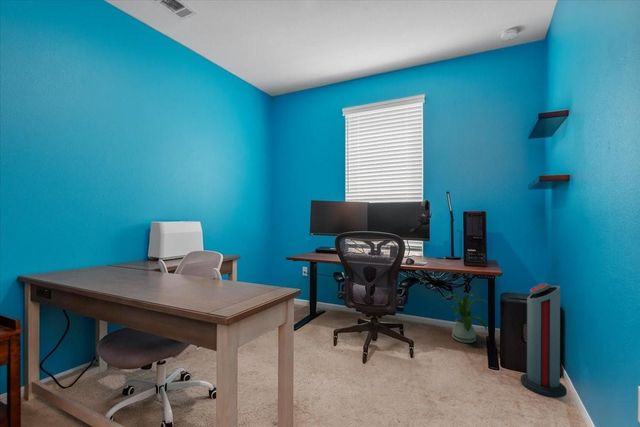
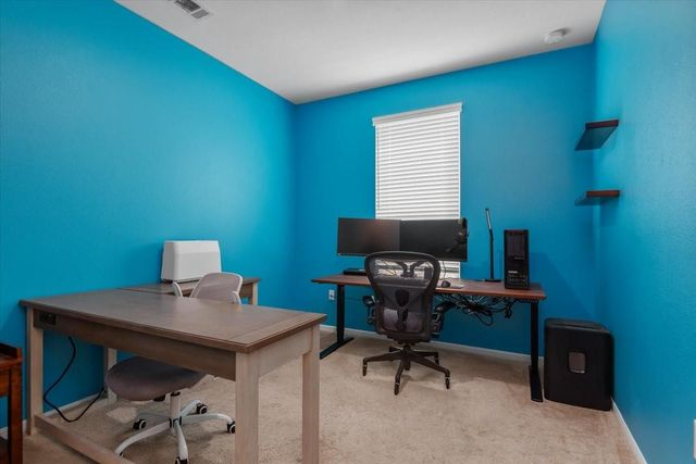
- air purifier [520,282,568,398]
- house plant [442,293,488,344]
